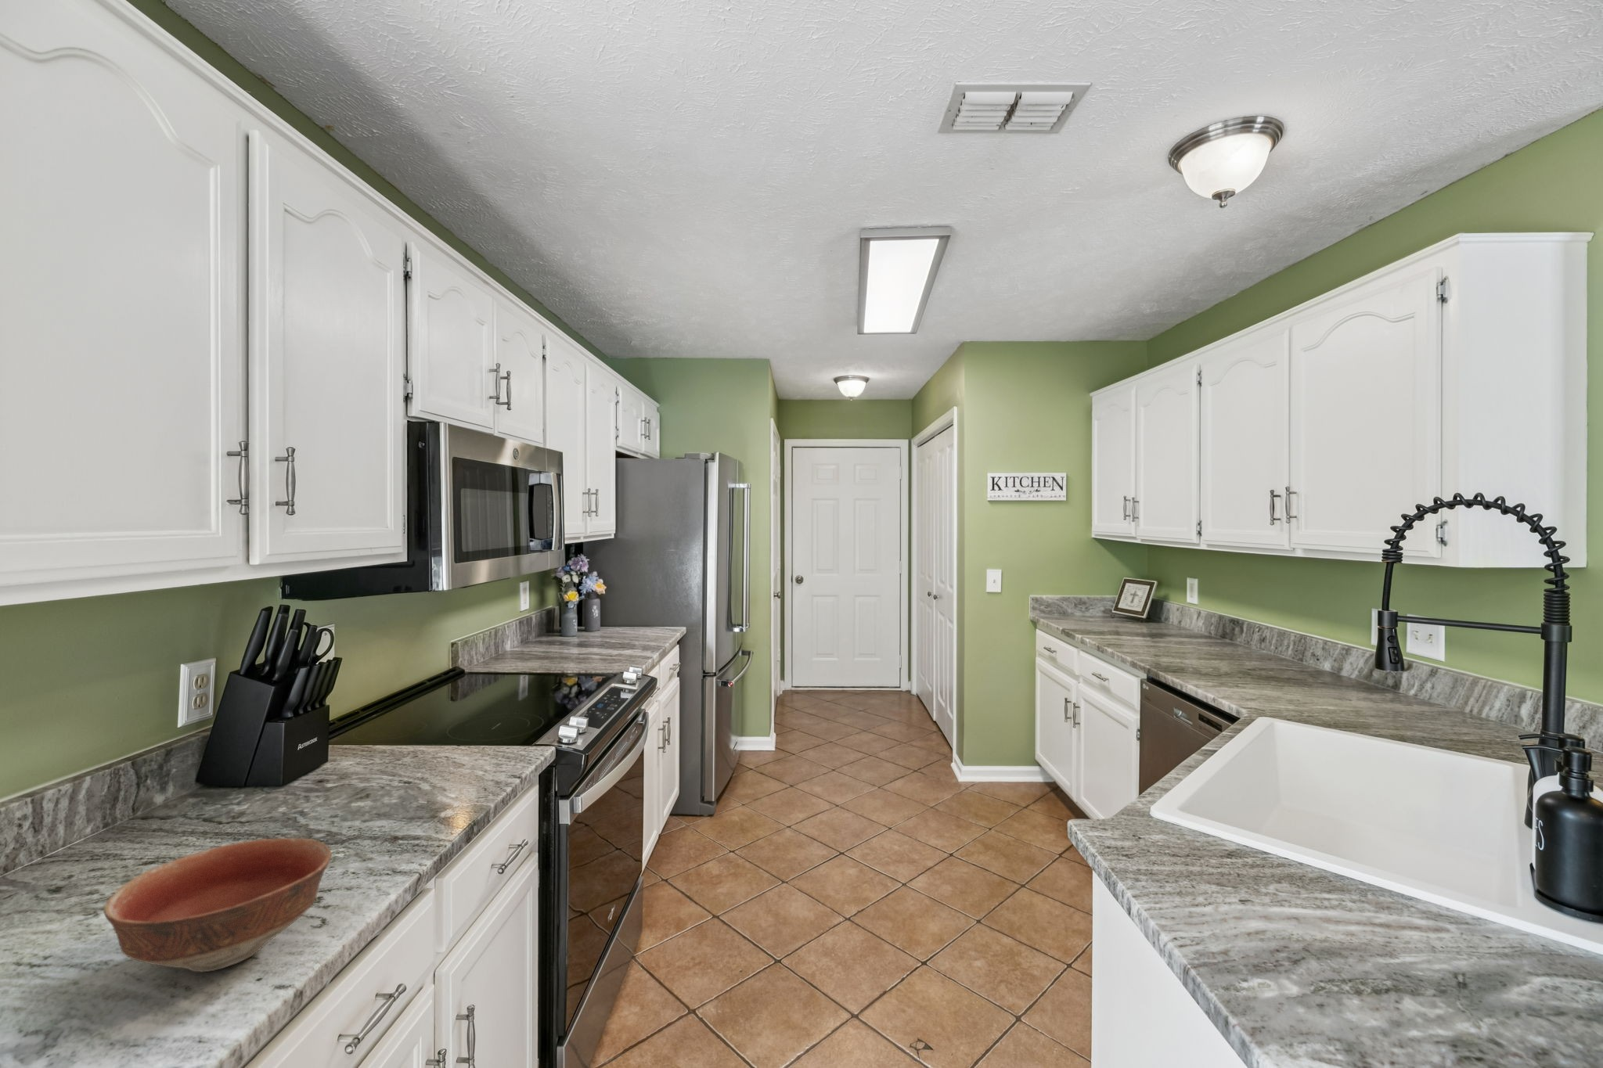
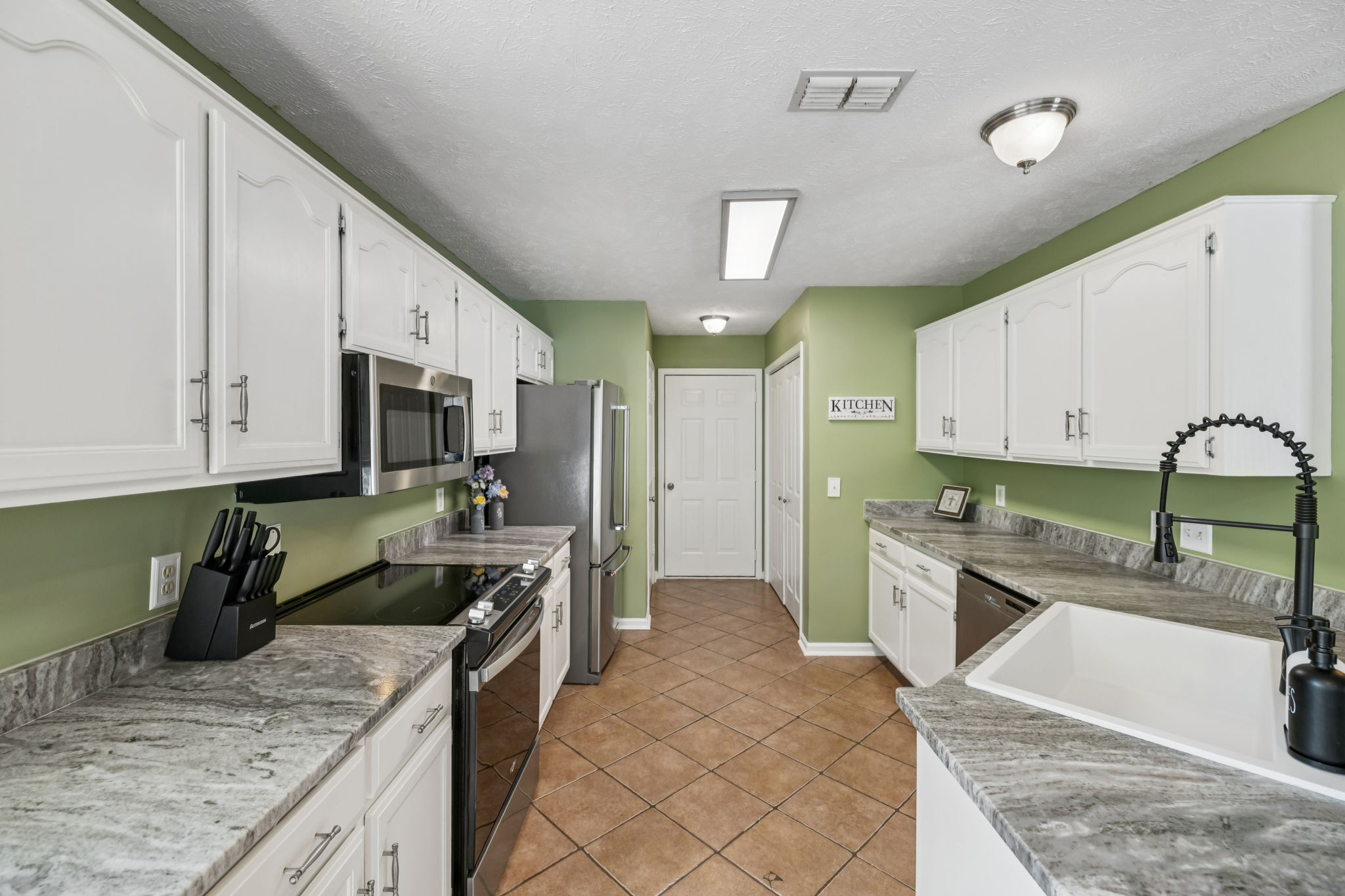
- bowl [102,837,331,974]
